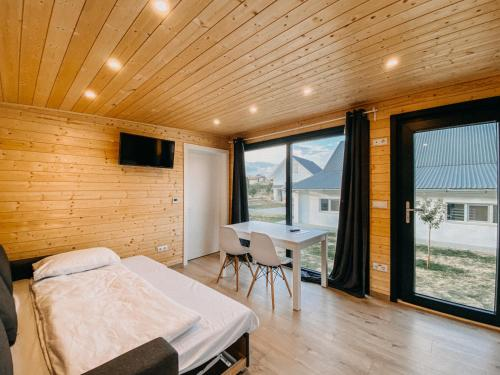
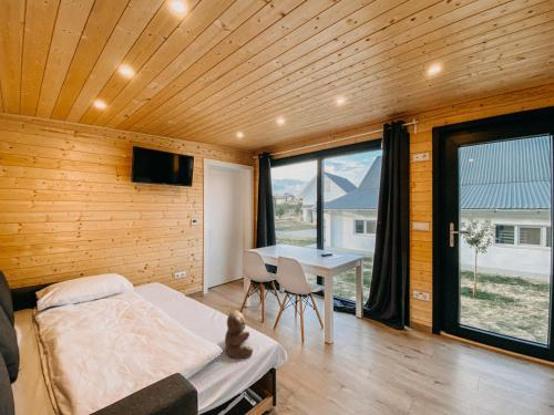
+ teddy bear [224,309,254,360]
